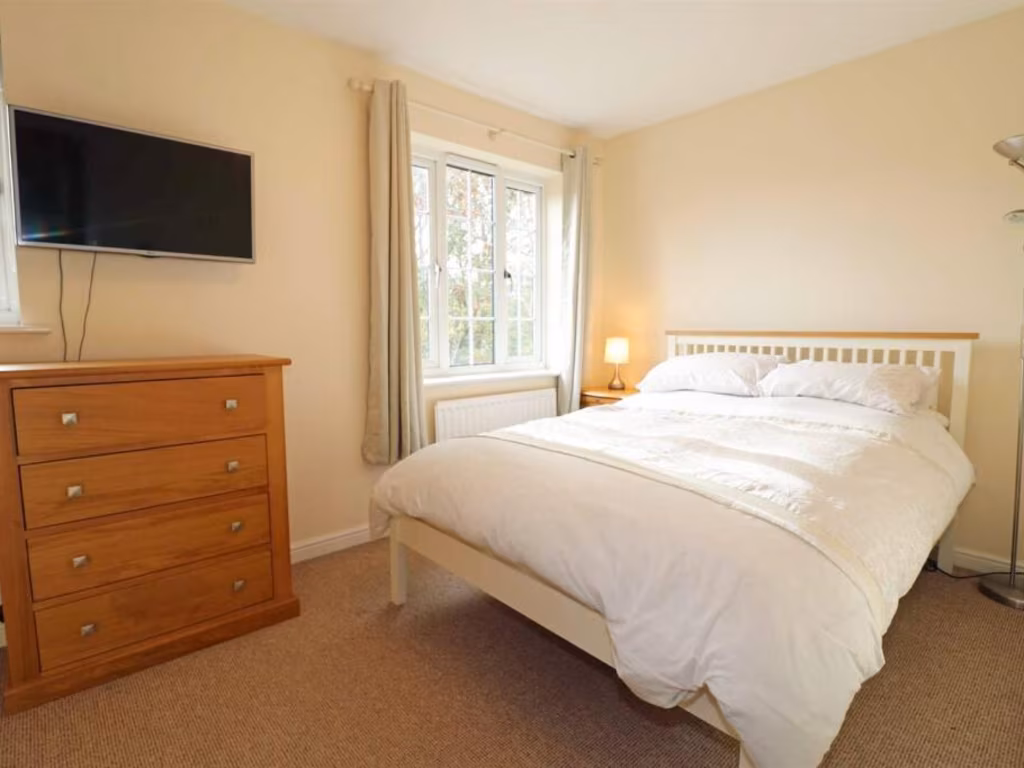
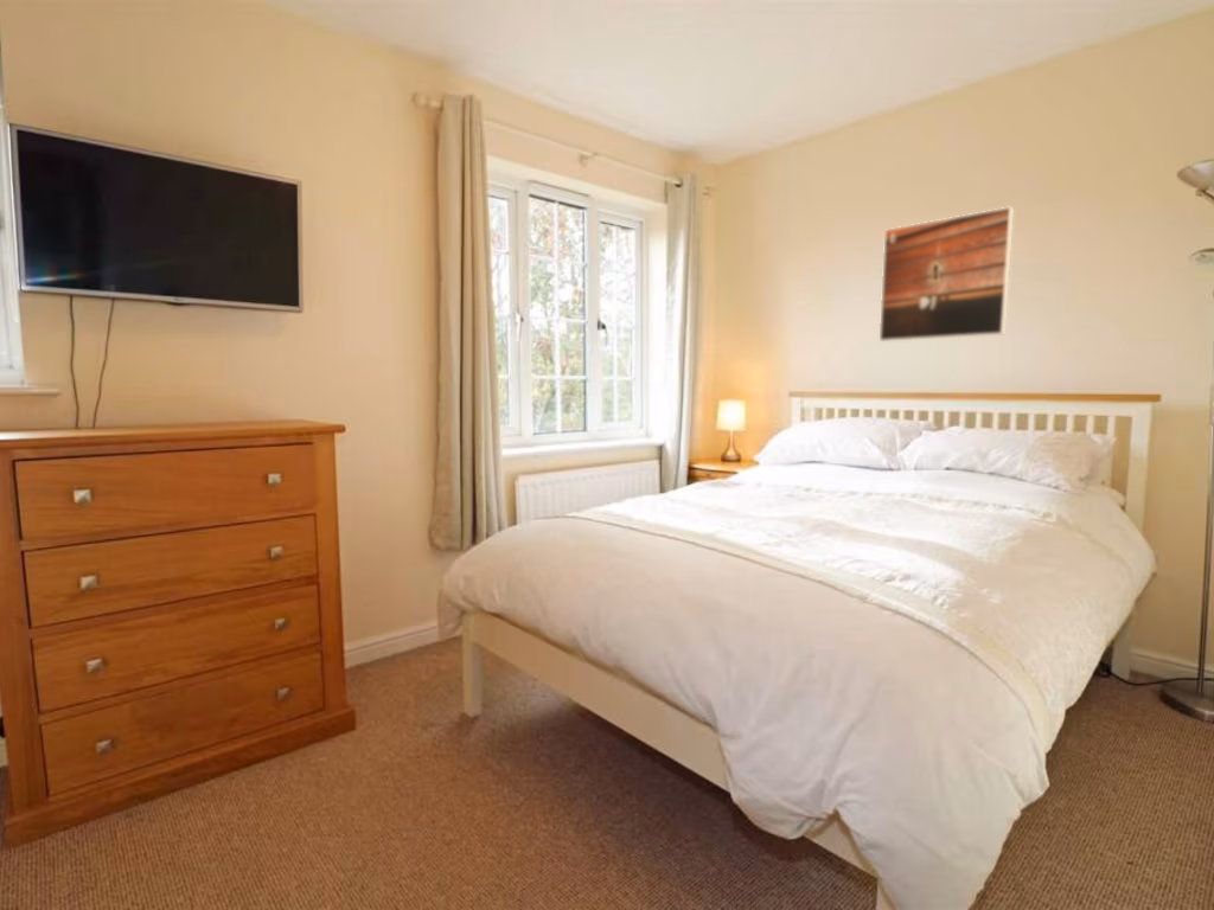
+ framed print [878,205,1015,342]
